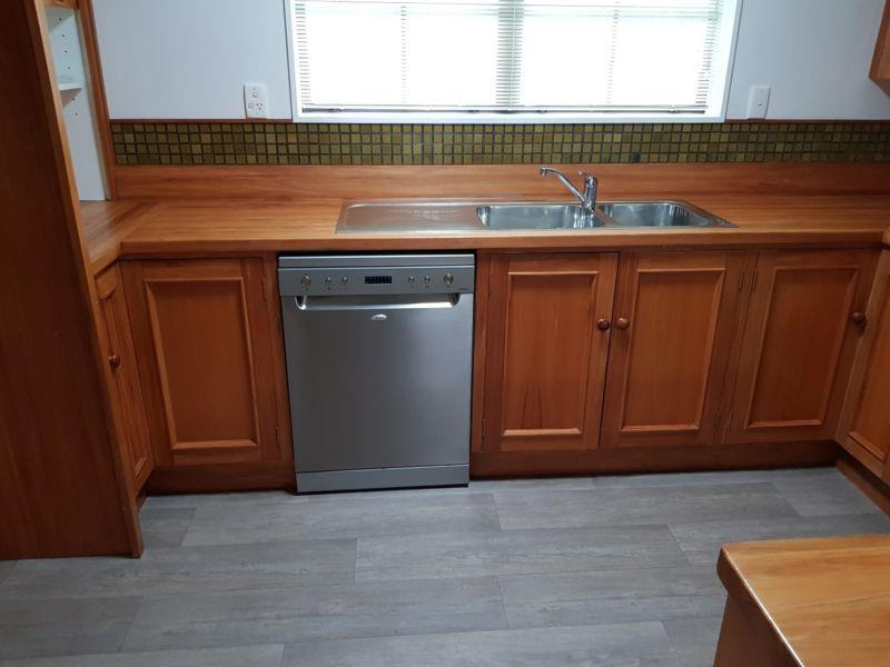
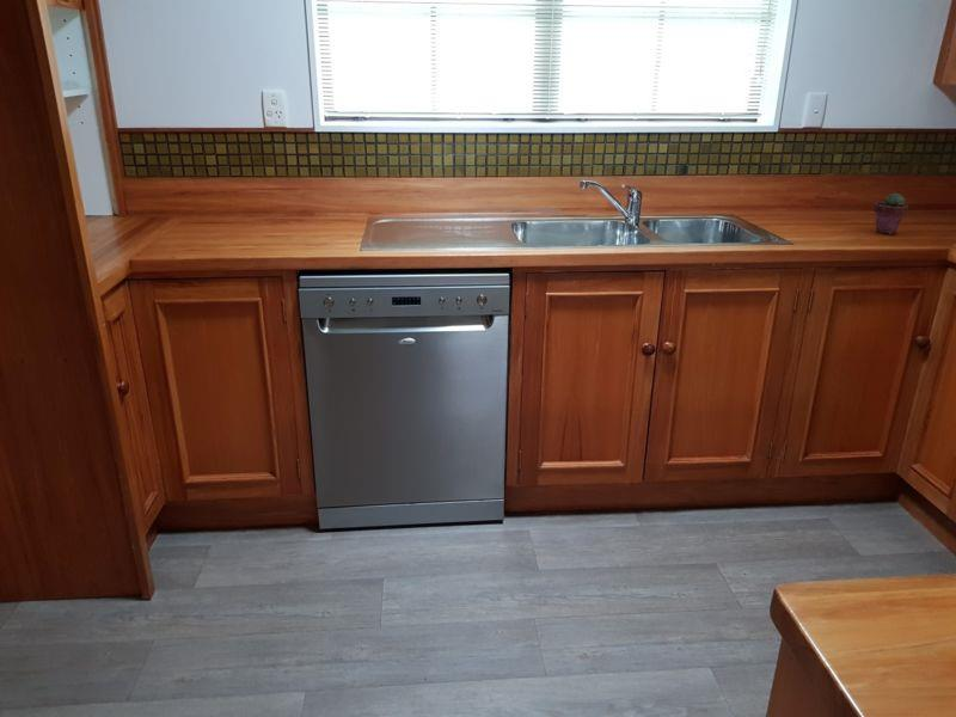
+ potted succulent [874,191,909,235]
